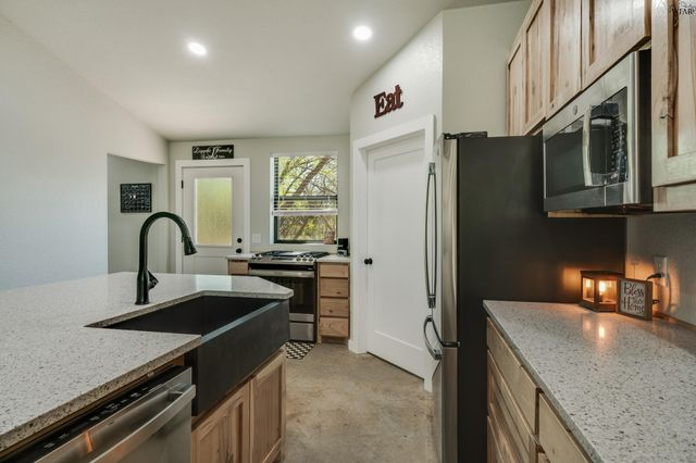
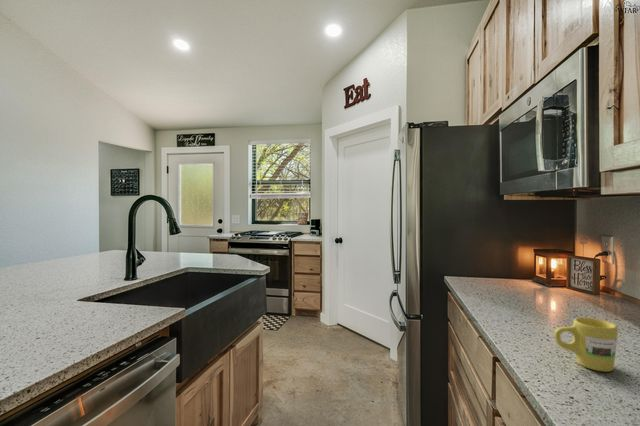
+ mug [554,317,619,373]
